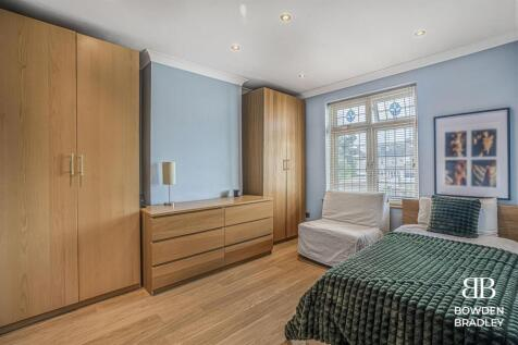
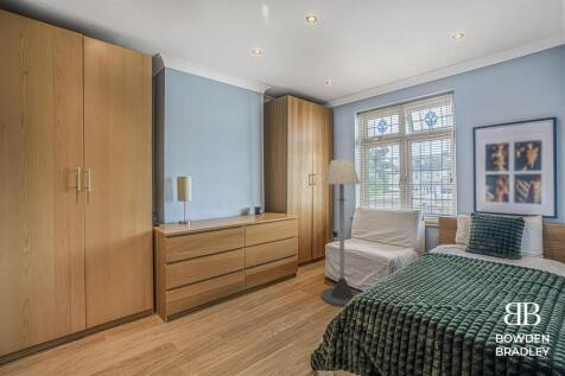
+ floor lamp [320,159,362,307]
